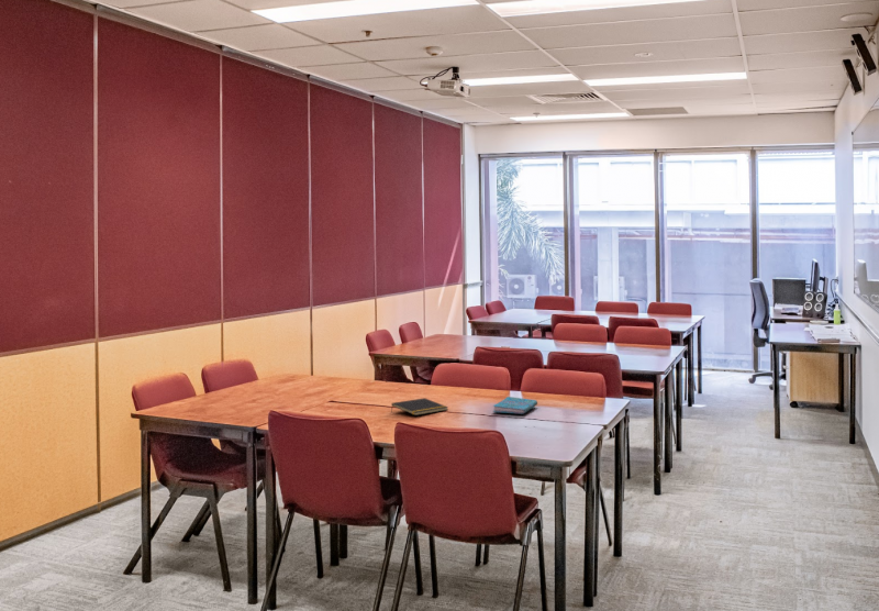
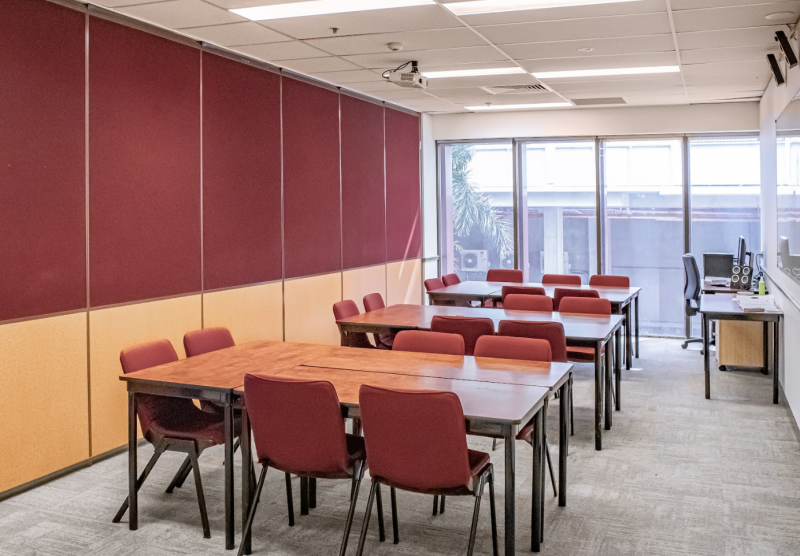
- notepad [390,397,449,416]
- cover [492,396,538,415]
